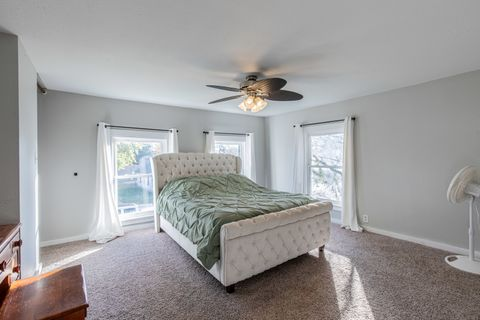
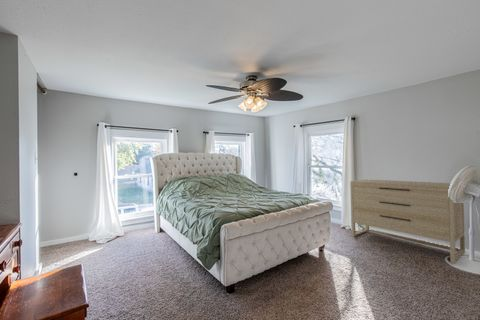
+ dresser [349,178,466,264]
